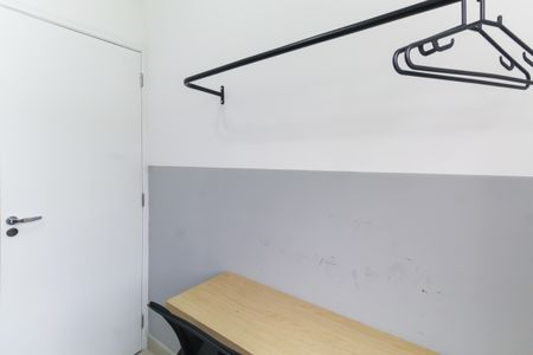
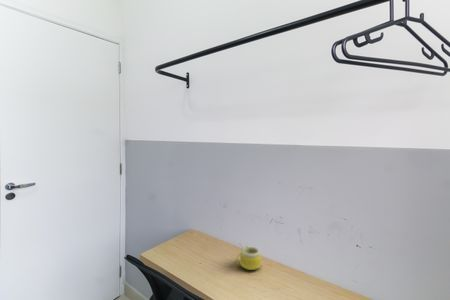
+ mug [235,242,262,271]
